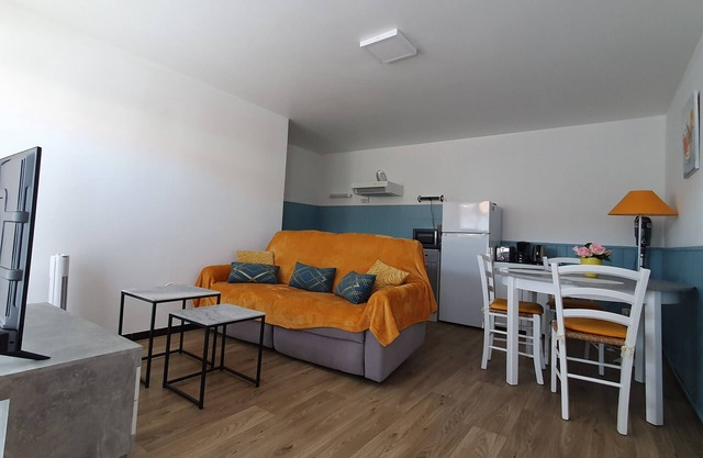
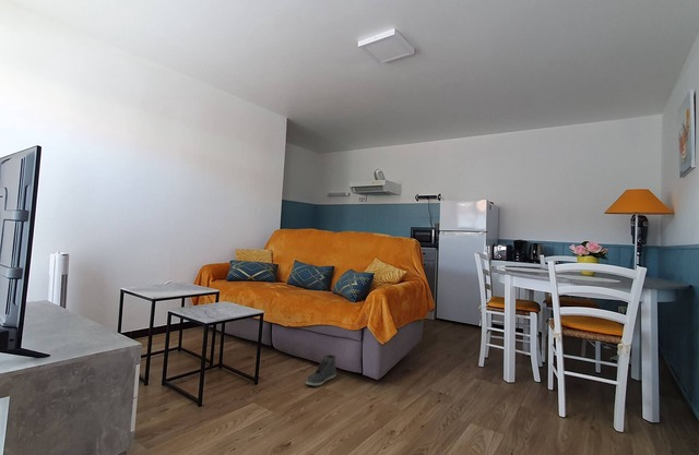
+ sneaker [305,355,337,386]
